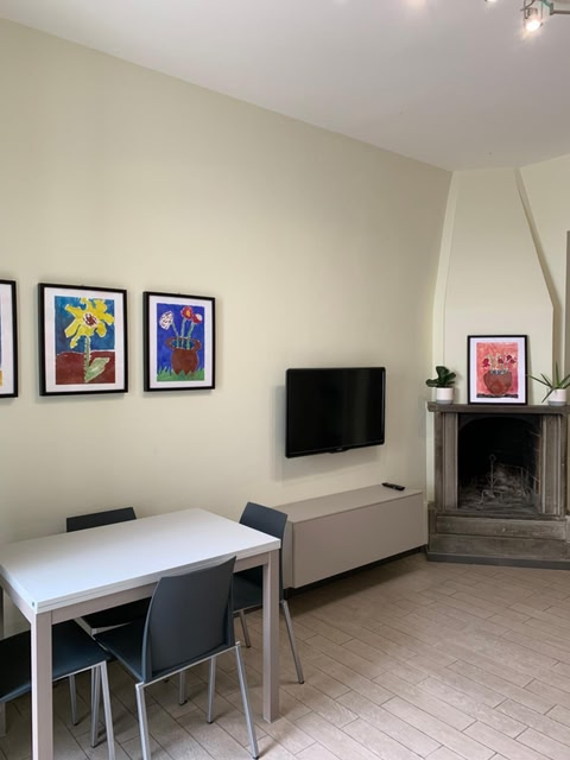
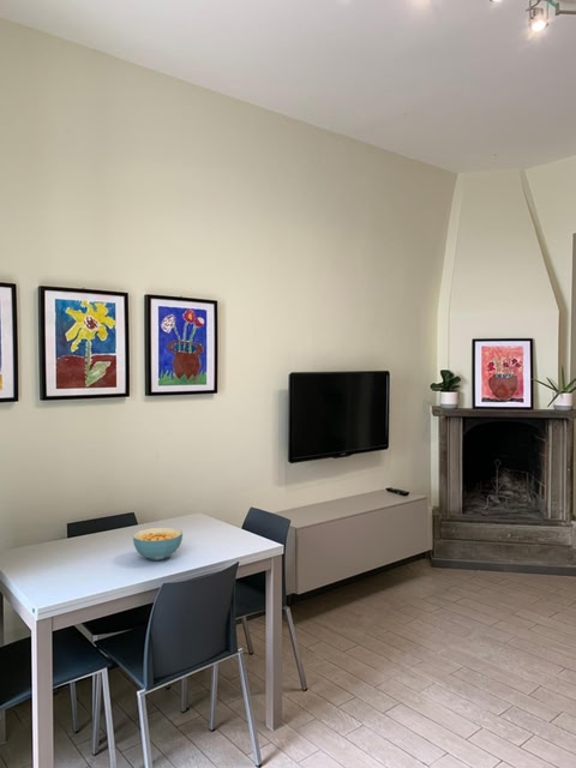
+ cereal bowl [132,527,184,562]
